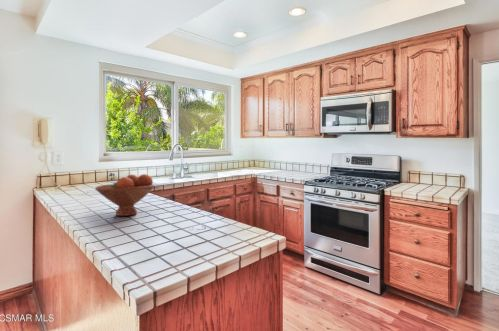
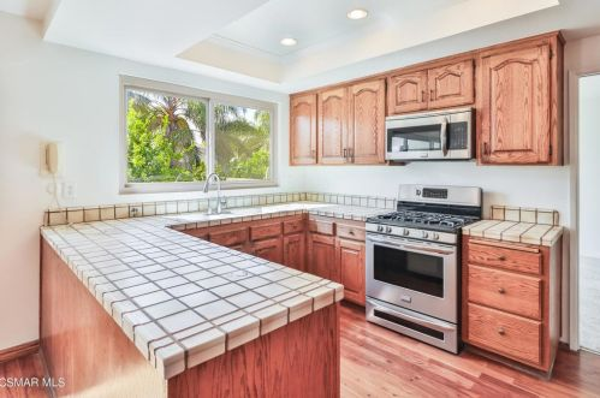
- fruit bowl [94,173,156,217]
